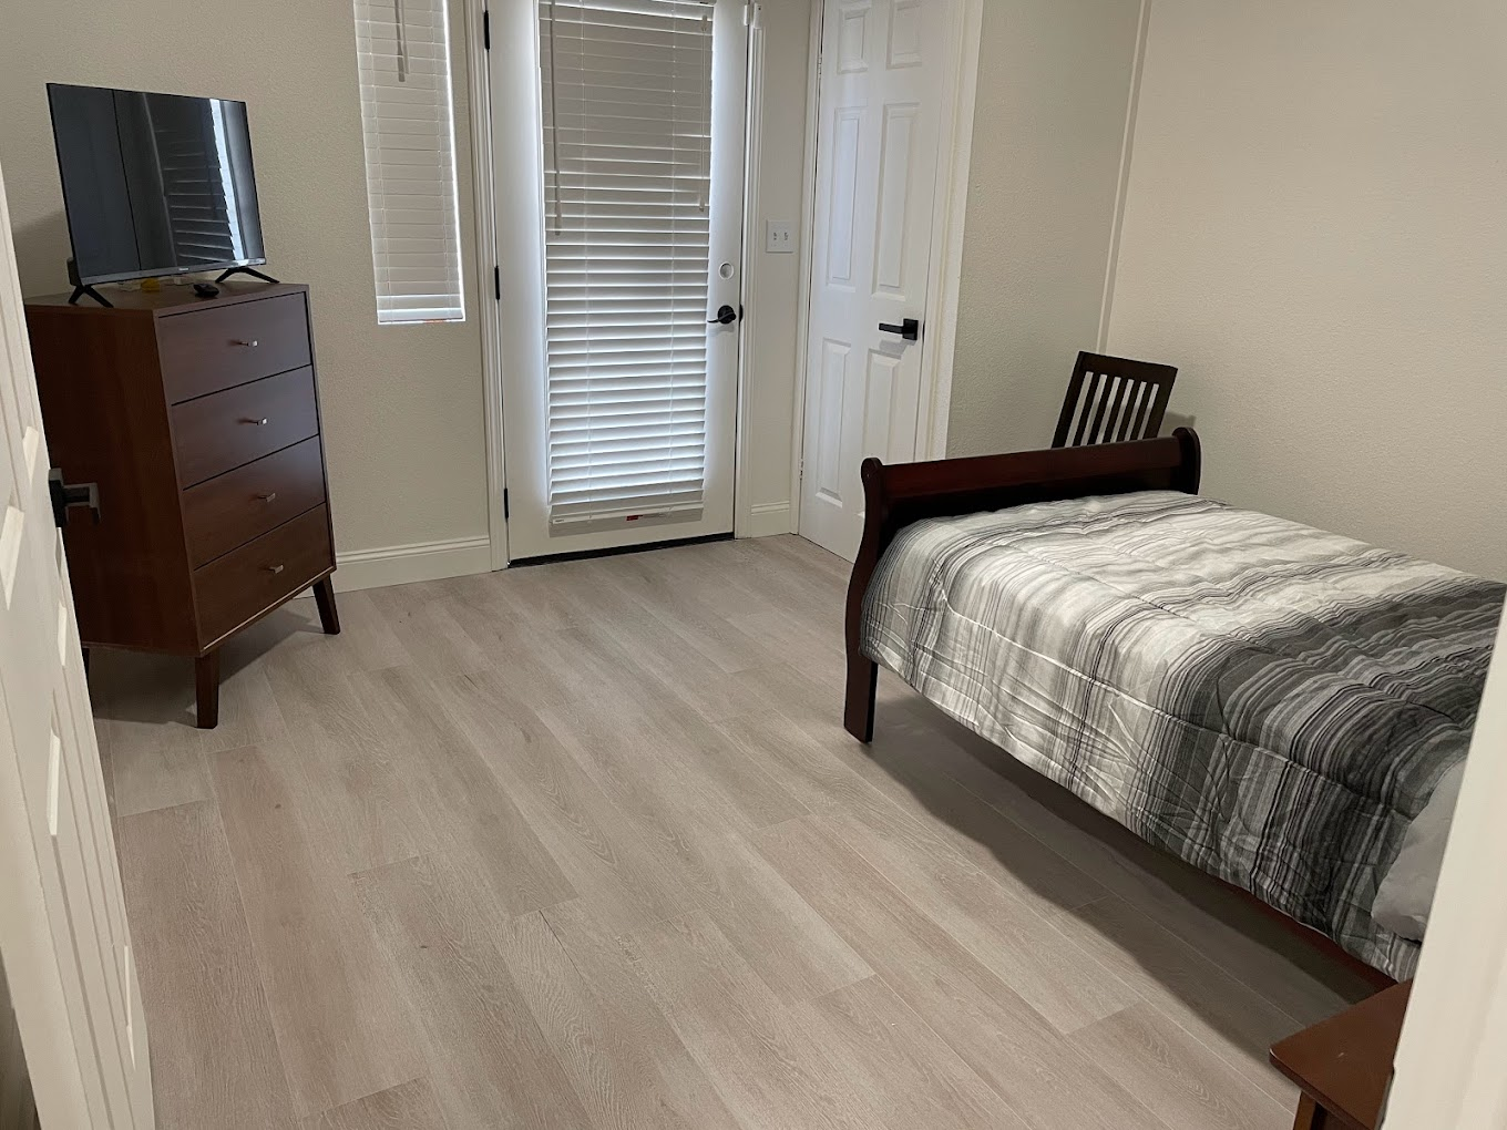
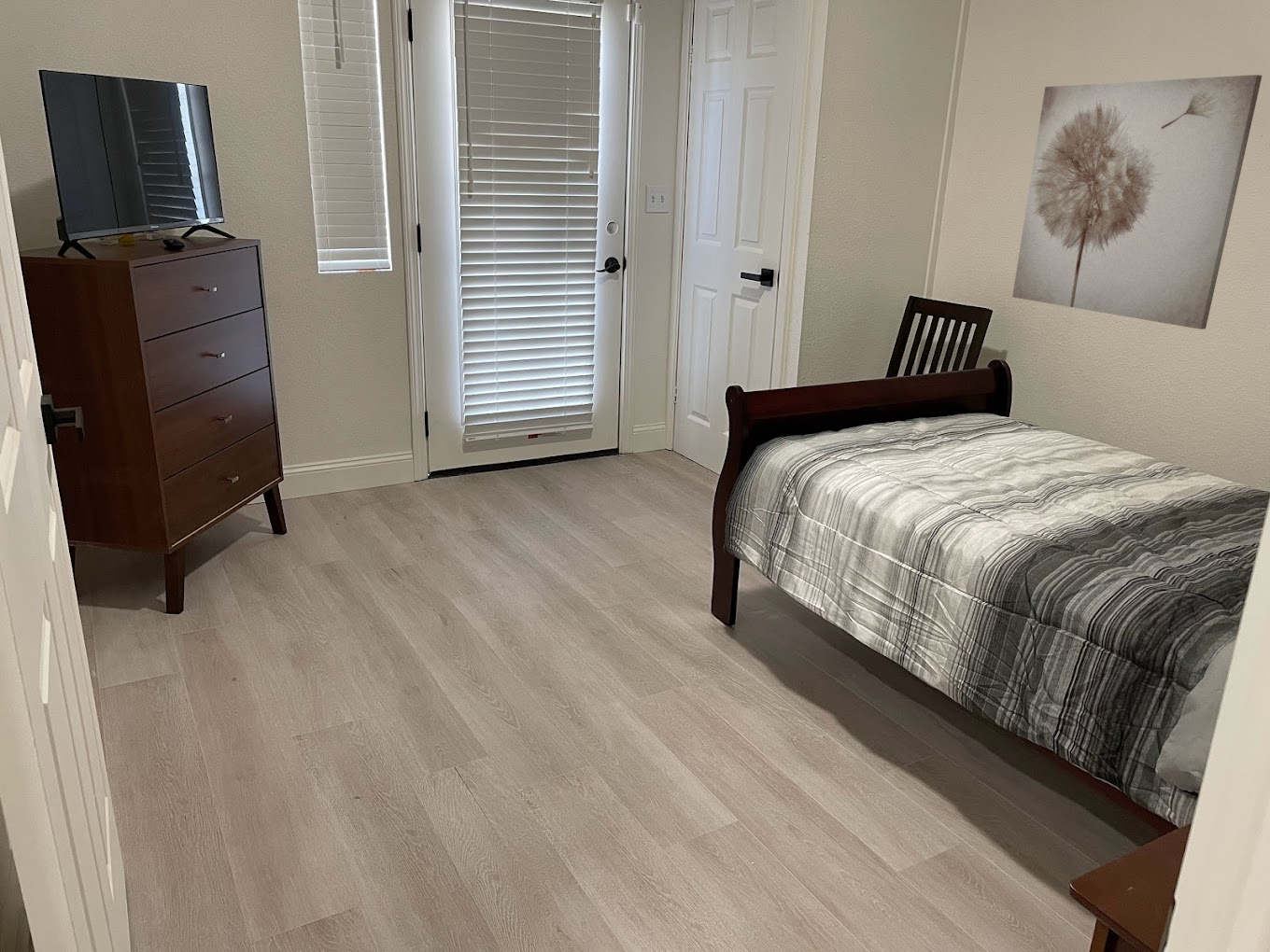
+ wall art [1011,74,1263,330]
